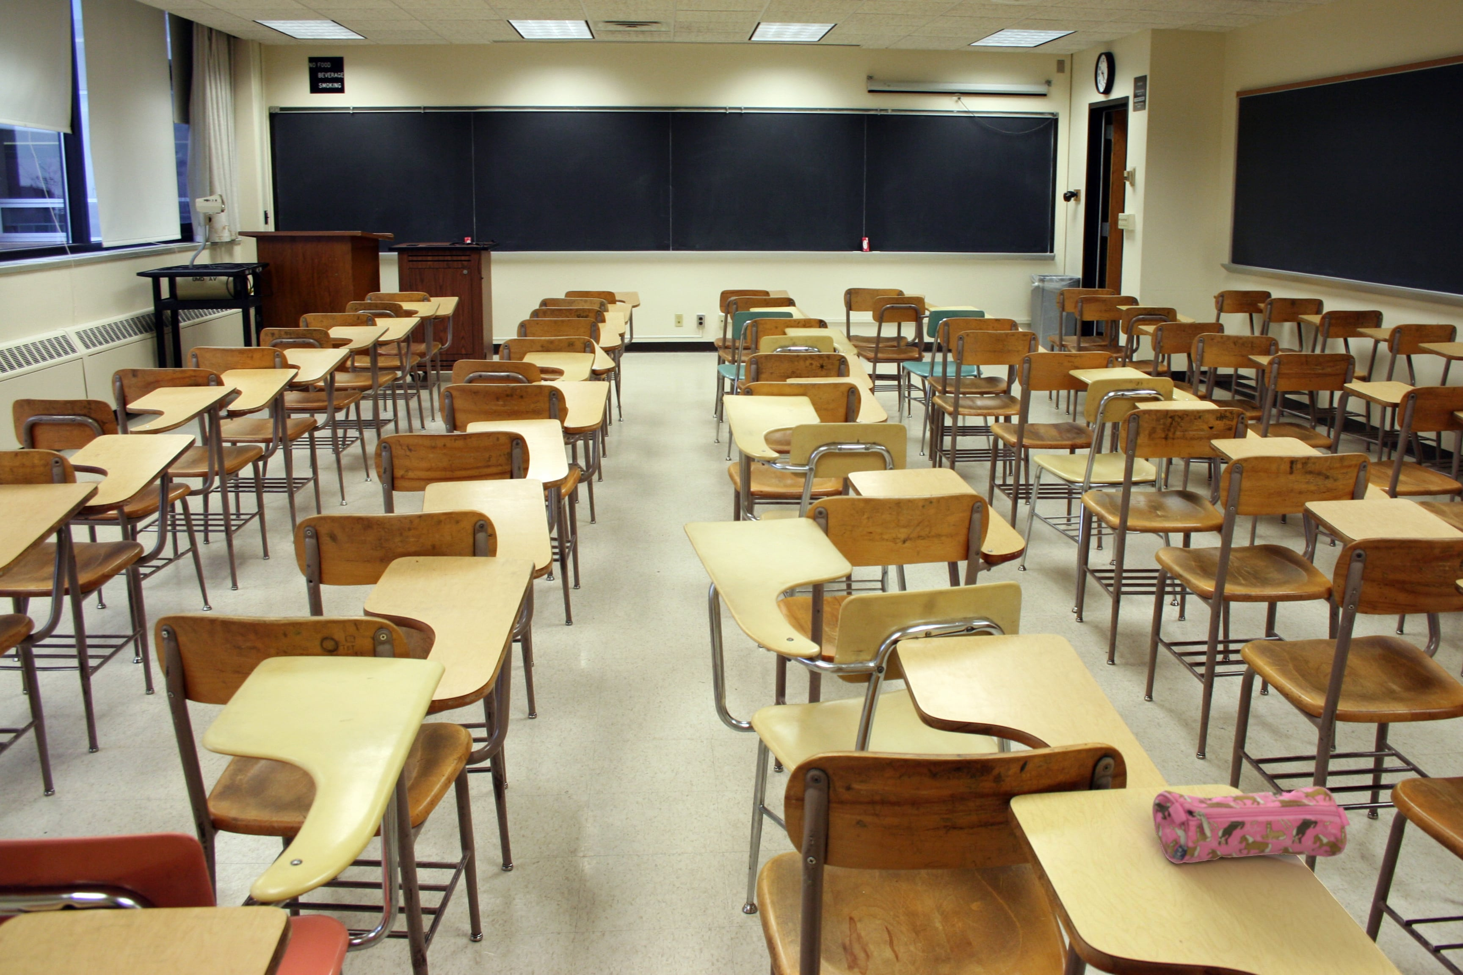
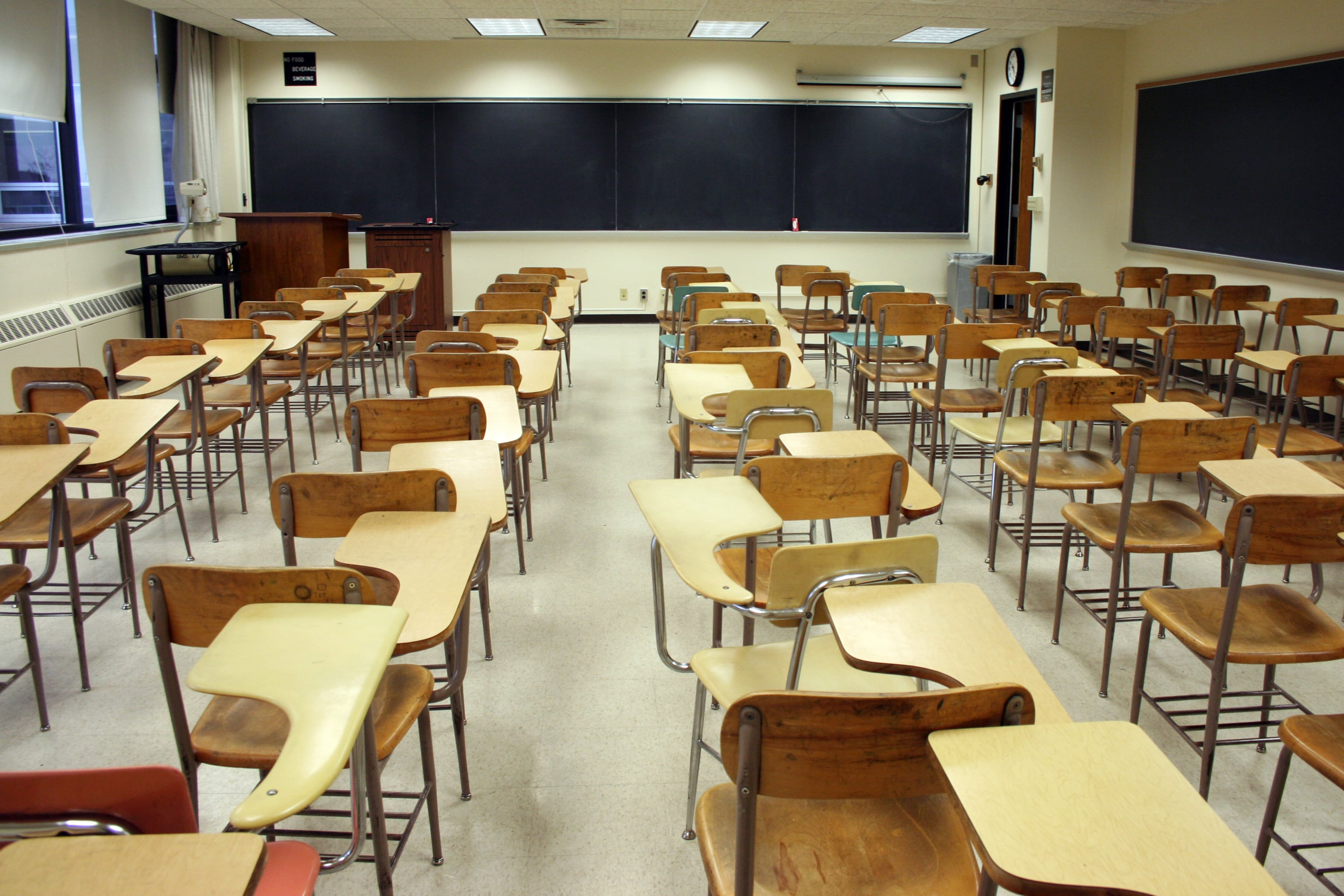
- pencil case [1152,786,1351,864]
